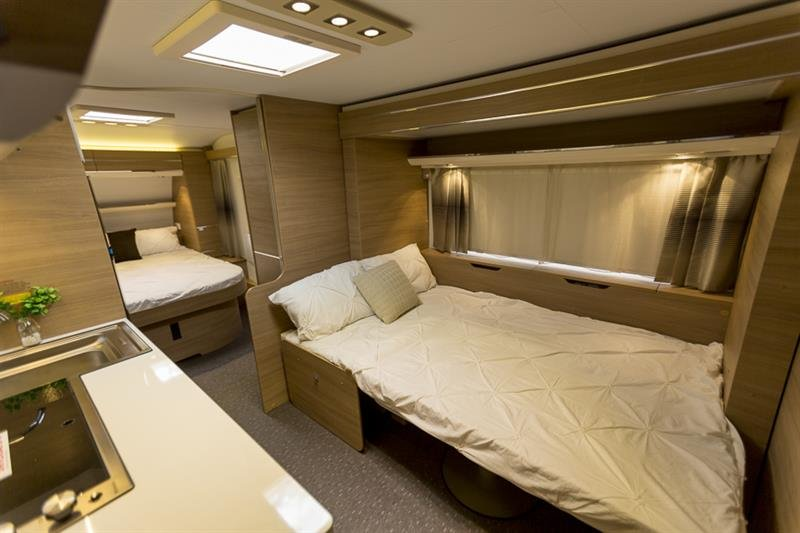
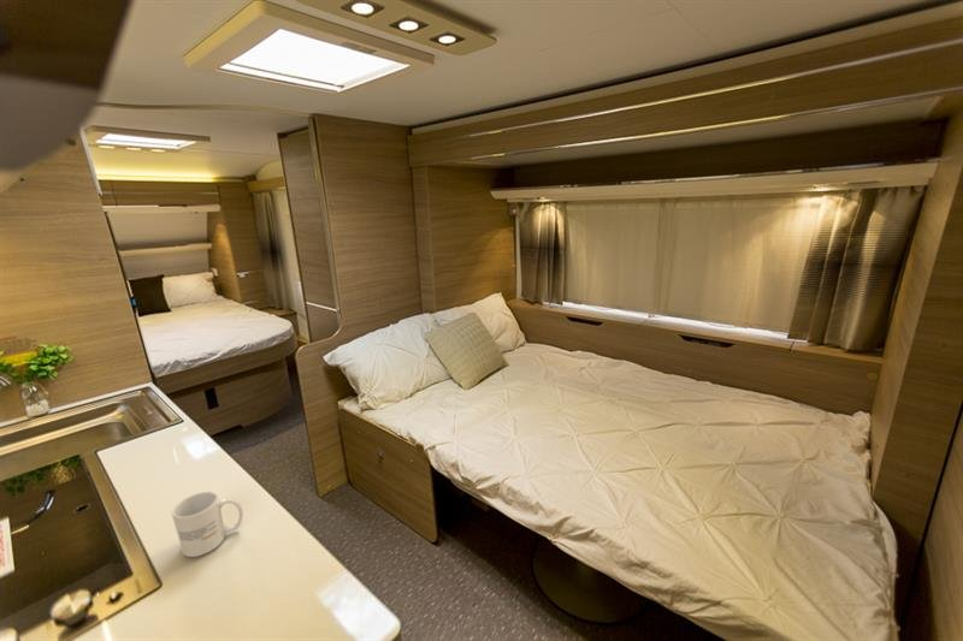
+ mug [171,491,244,558]
